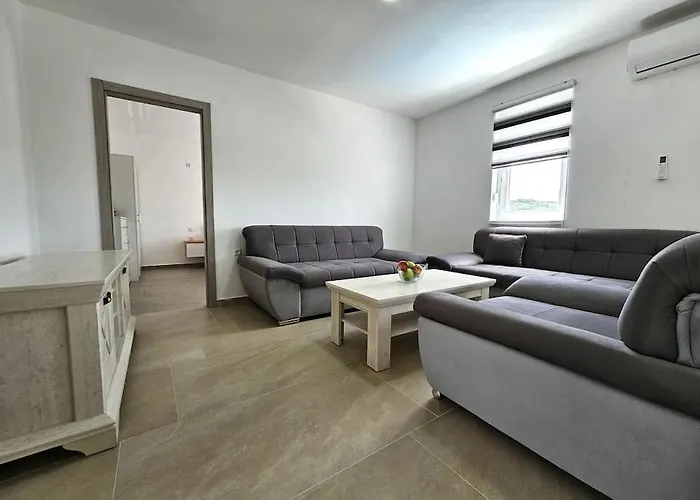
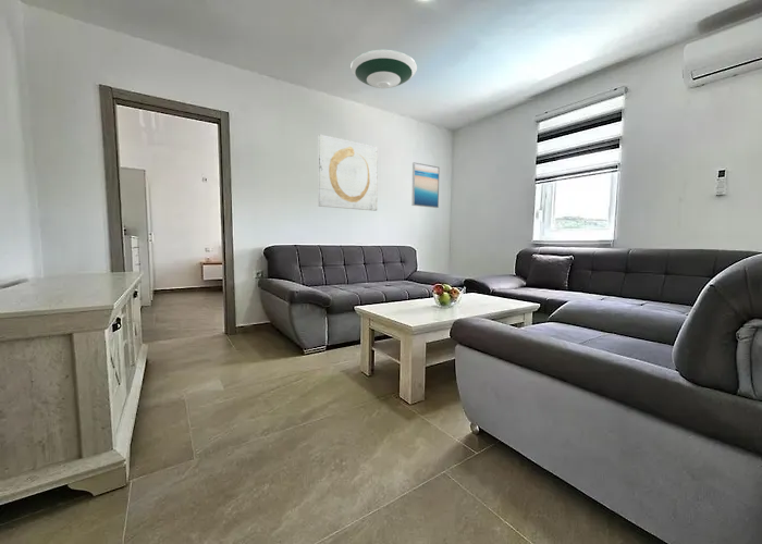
+ wall art [410,161,440,209]
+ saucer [349,49,418,89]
+ wall art [317,134,379,212]
